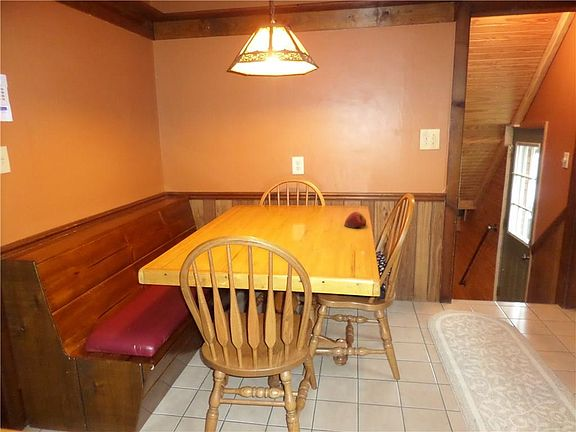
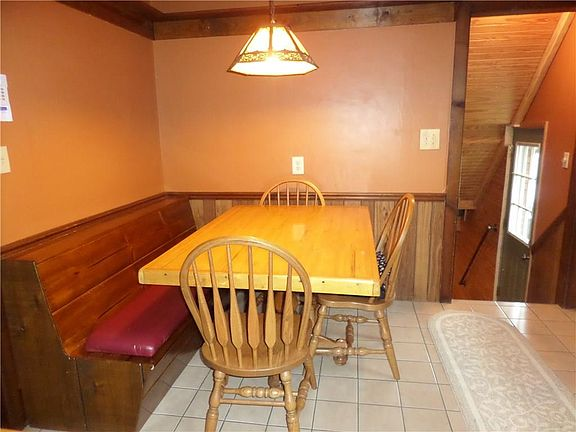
- apple [343,211,367,229]
